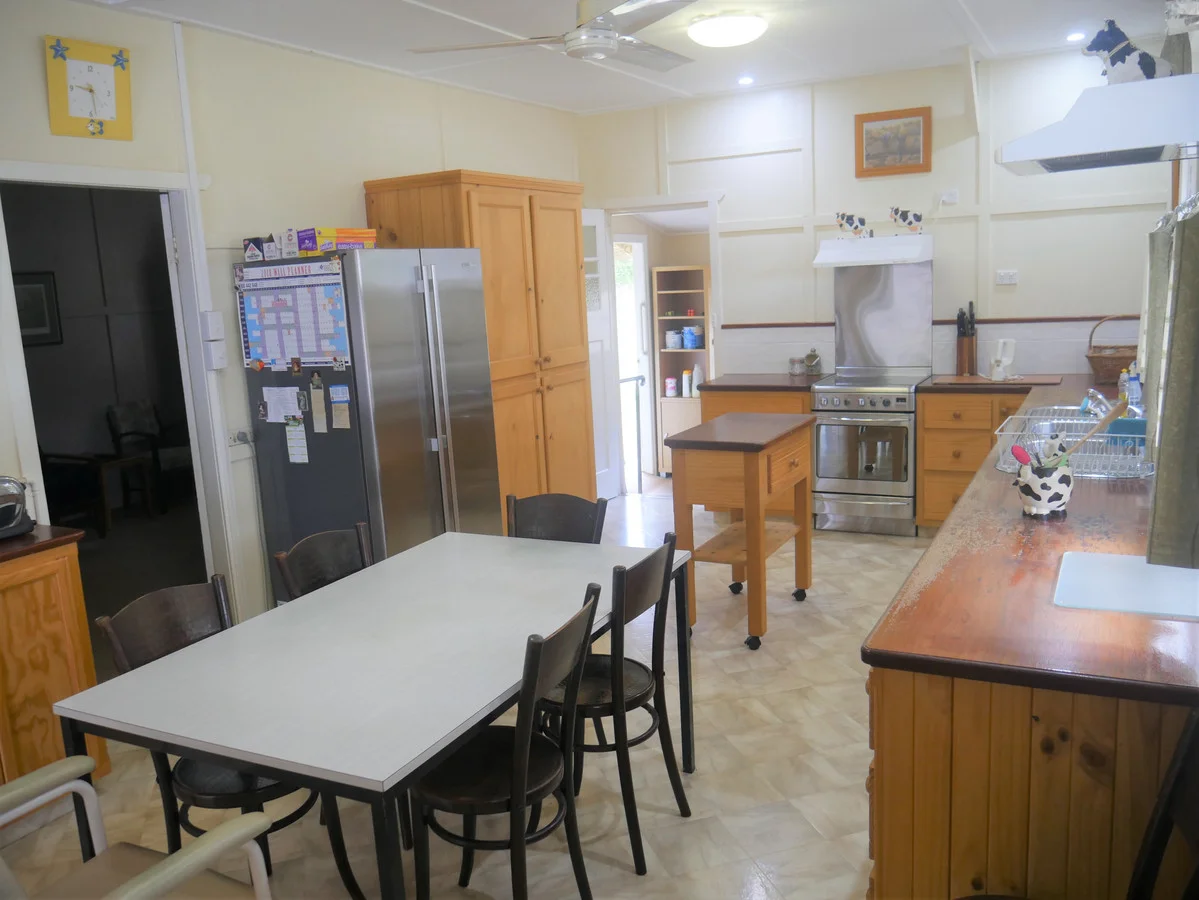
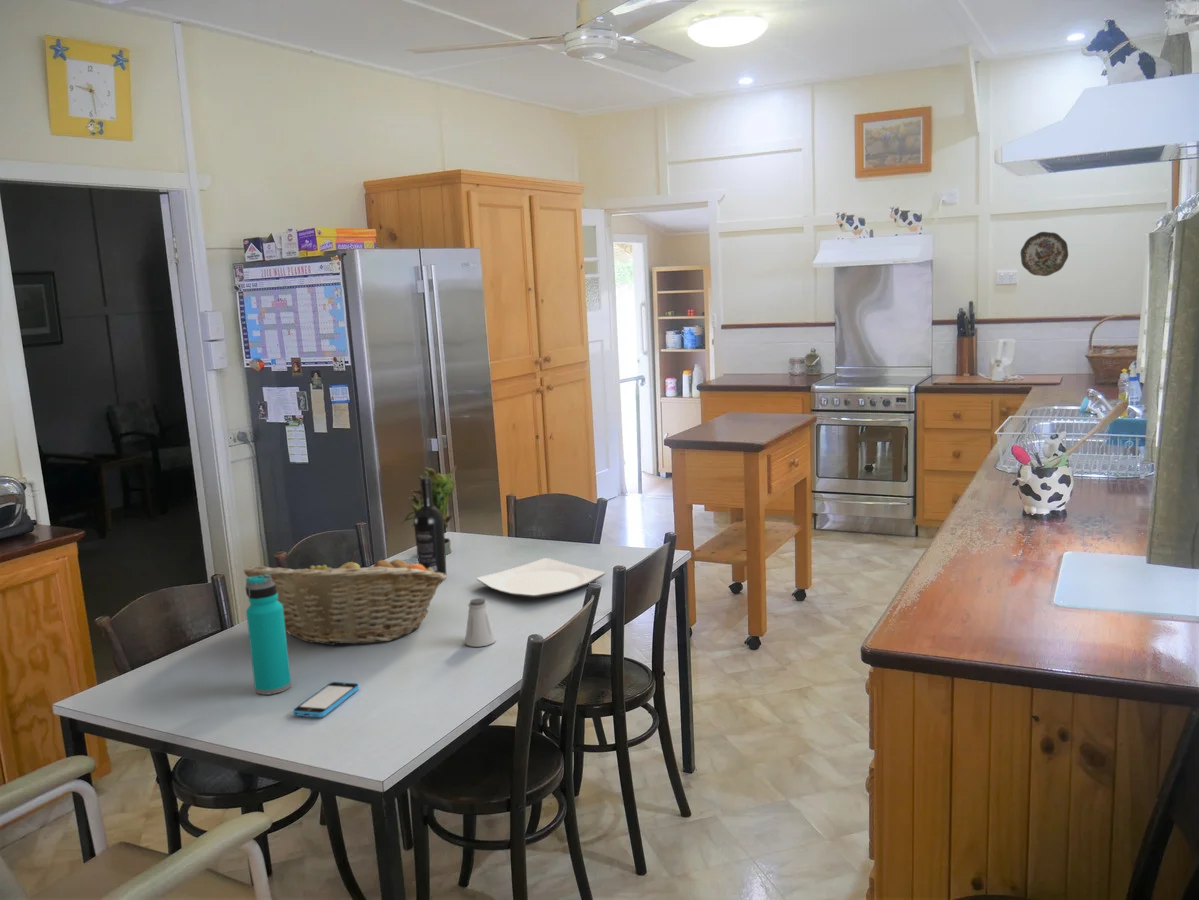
+ wine bottle [413,477,448,576]
+ potted plant [400,464,458,556]
+ smartphone [292,681,360,718]
+ fruit basket [243,550,448,646]
+ saltshaker [464,597,497,648]
+ plate [476,557,606,599]
+ water bottle [245,574,292,696]
+ decorative plate [1020,231,1069,277]
